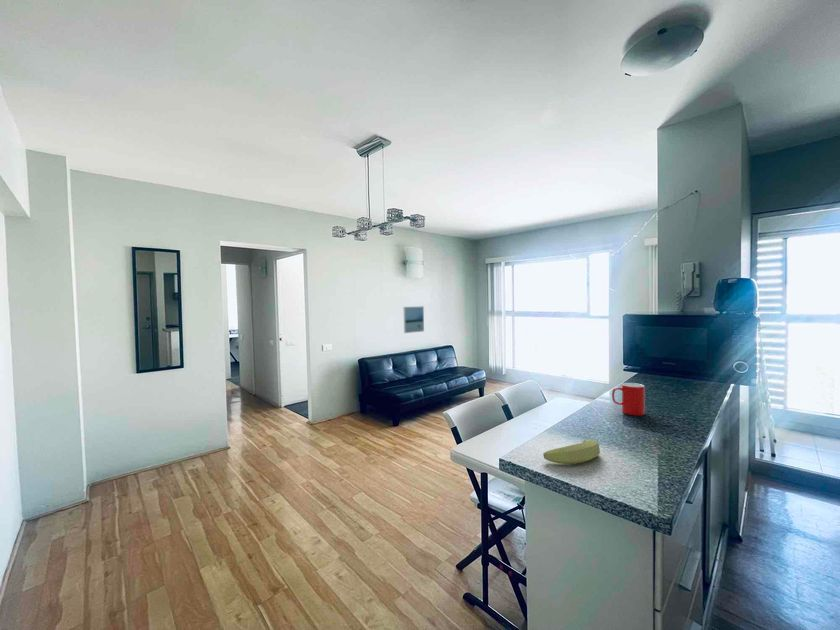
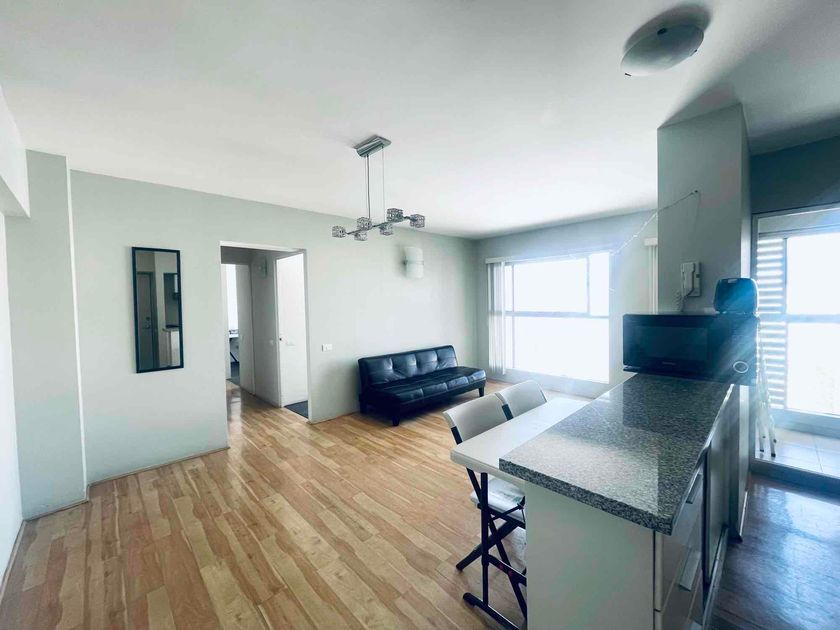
- banana [542,438,601,465]
- cup [611,382,646,417]
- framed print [403,305,425,334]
